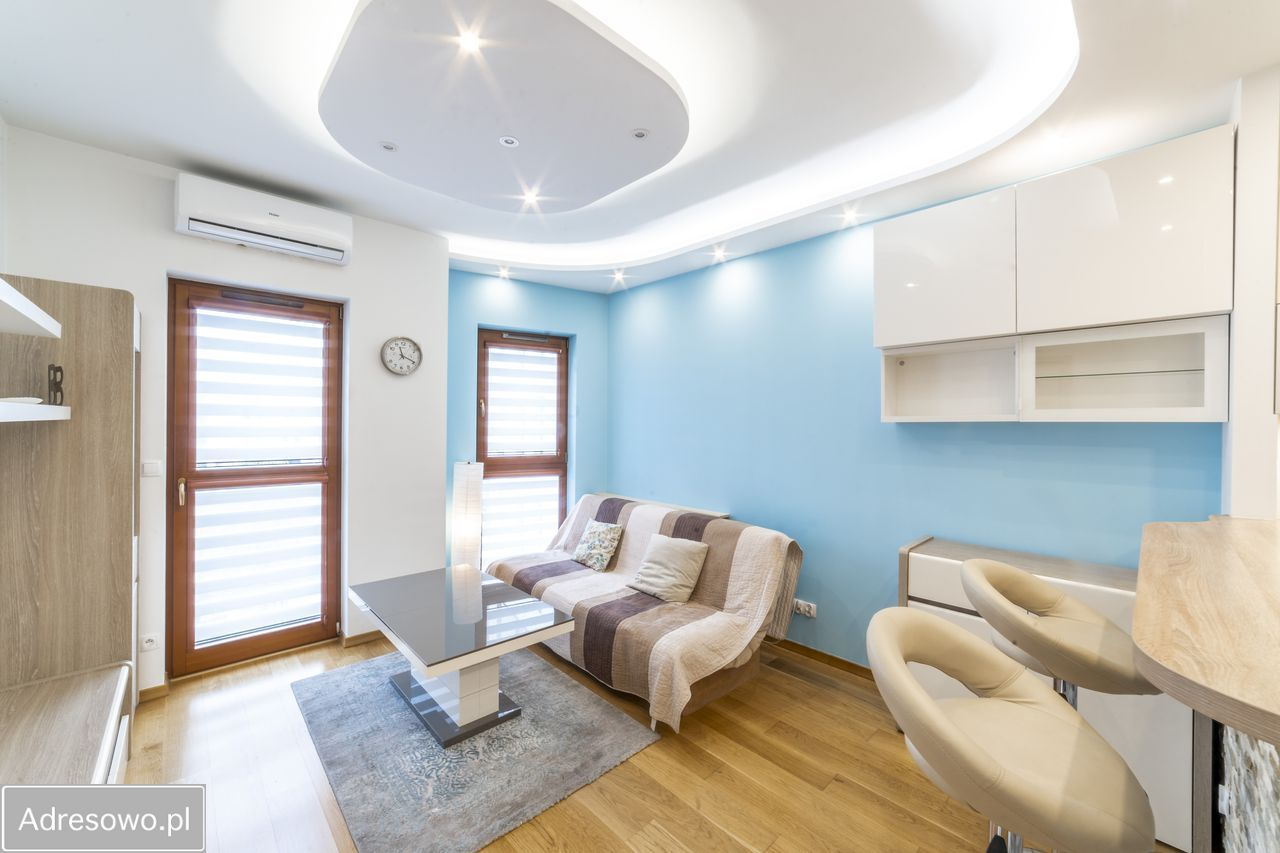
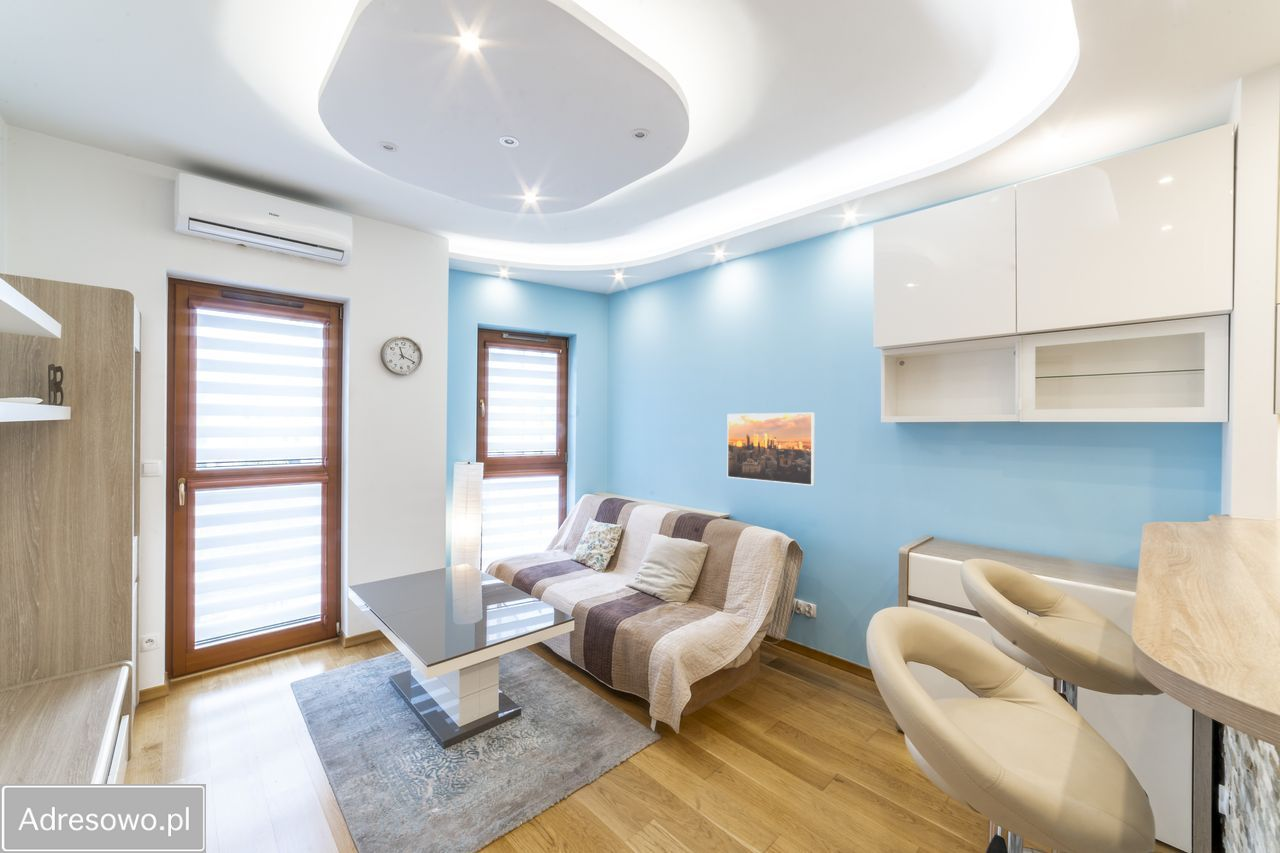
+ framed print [726,412,816,487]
